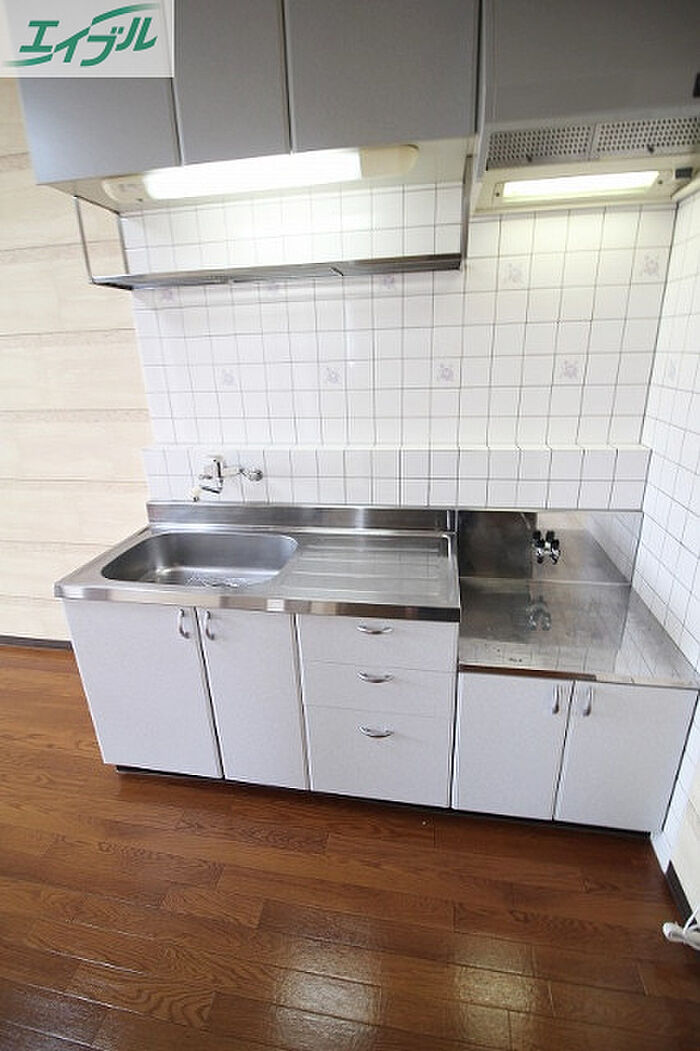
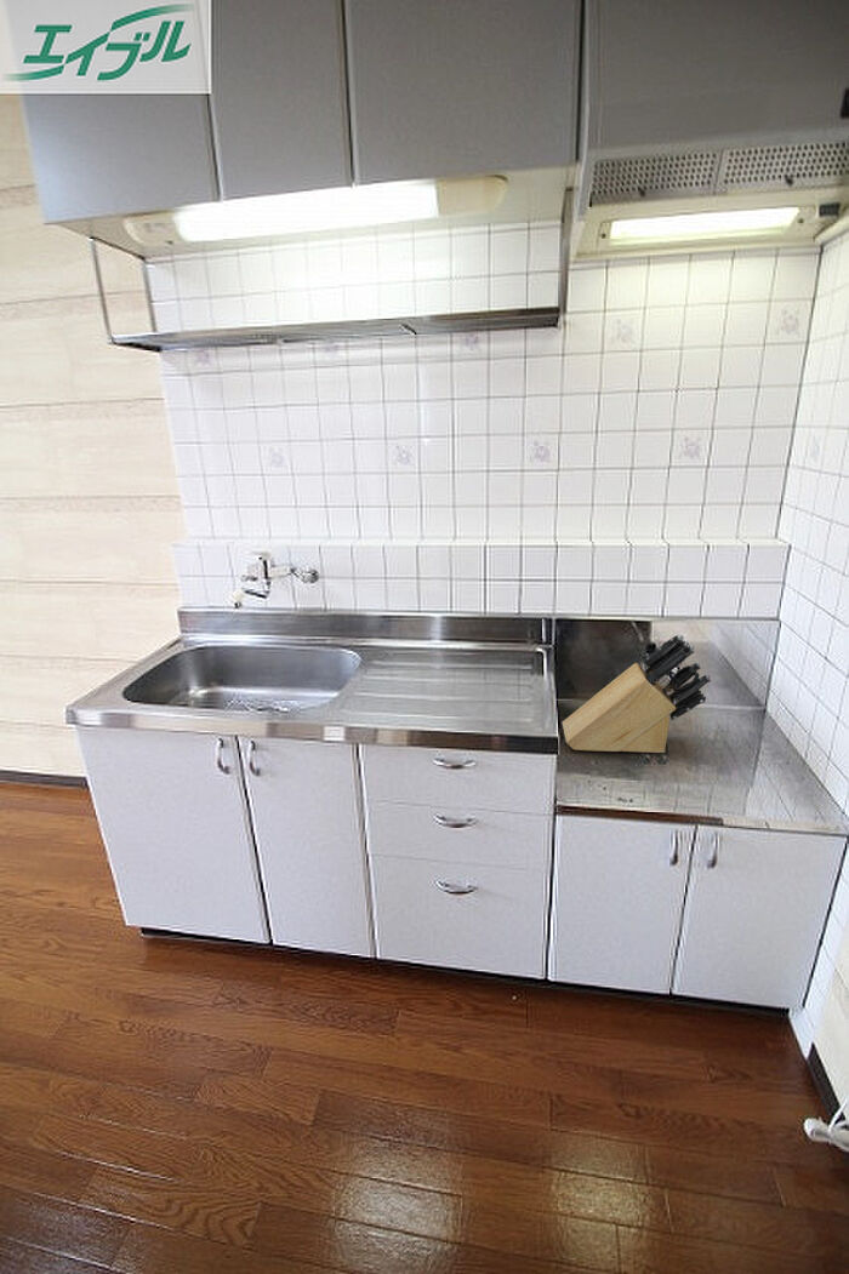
+ knife block [562,634,712,754]
